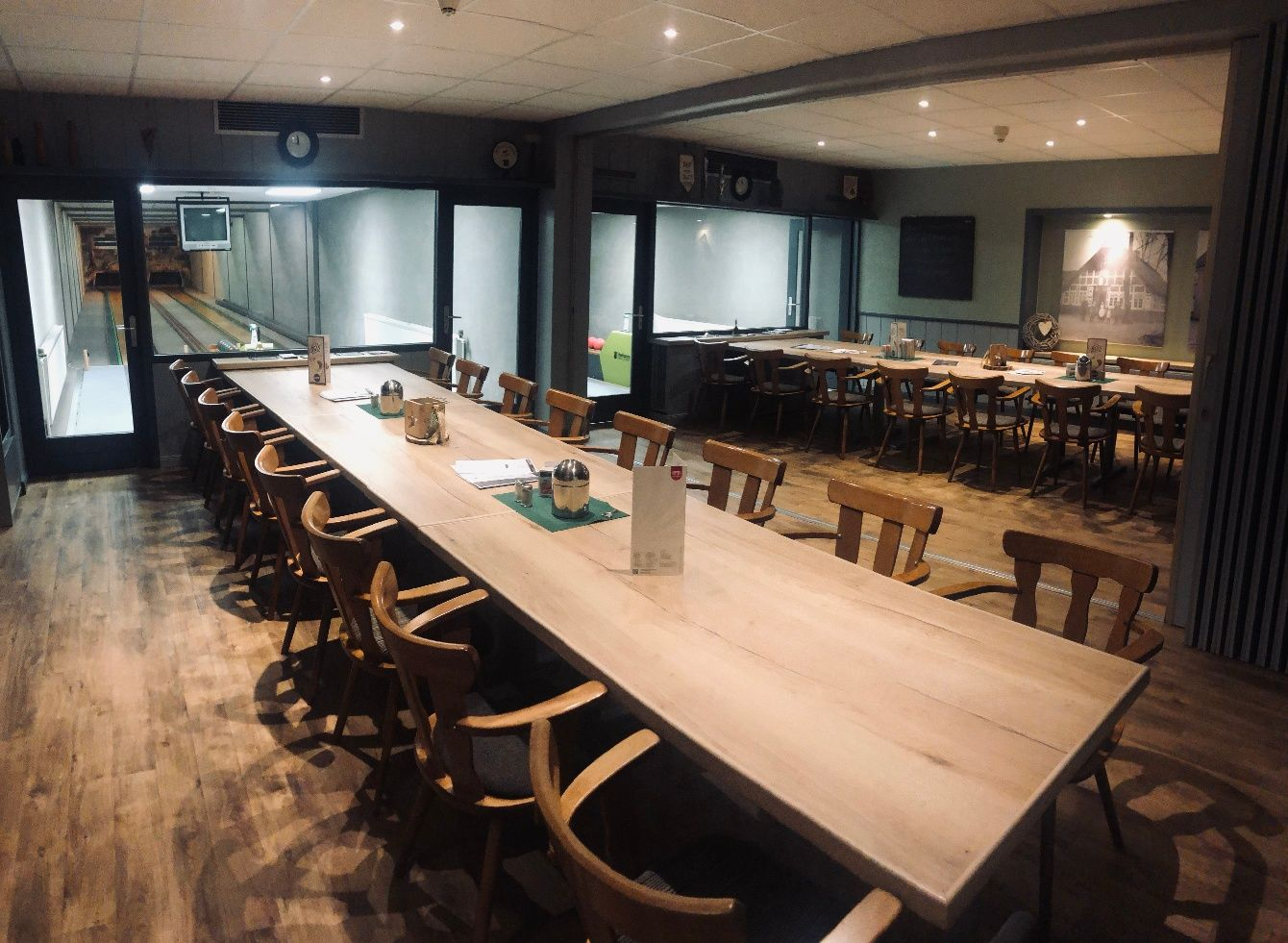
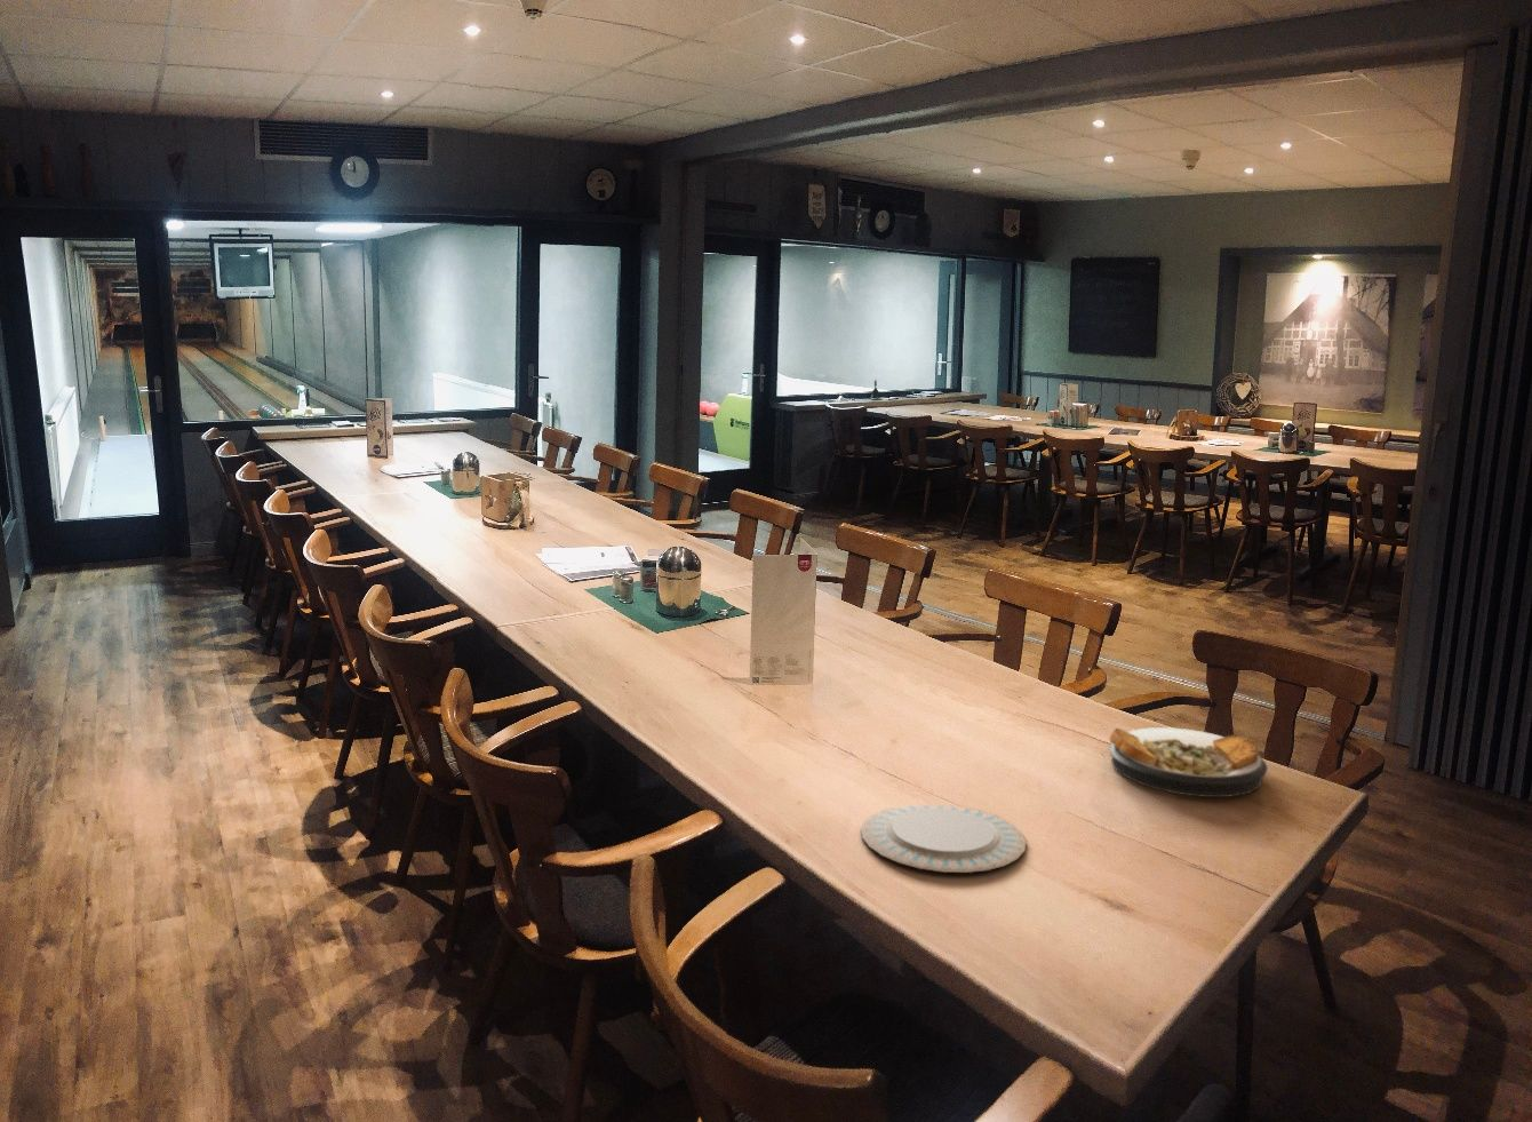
+ plate [1107,726,1269,798]
+ chinaware [860,804,1028,873]
